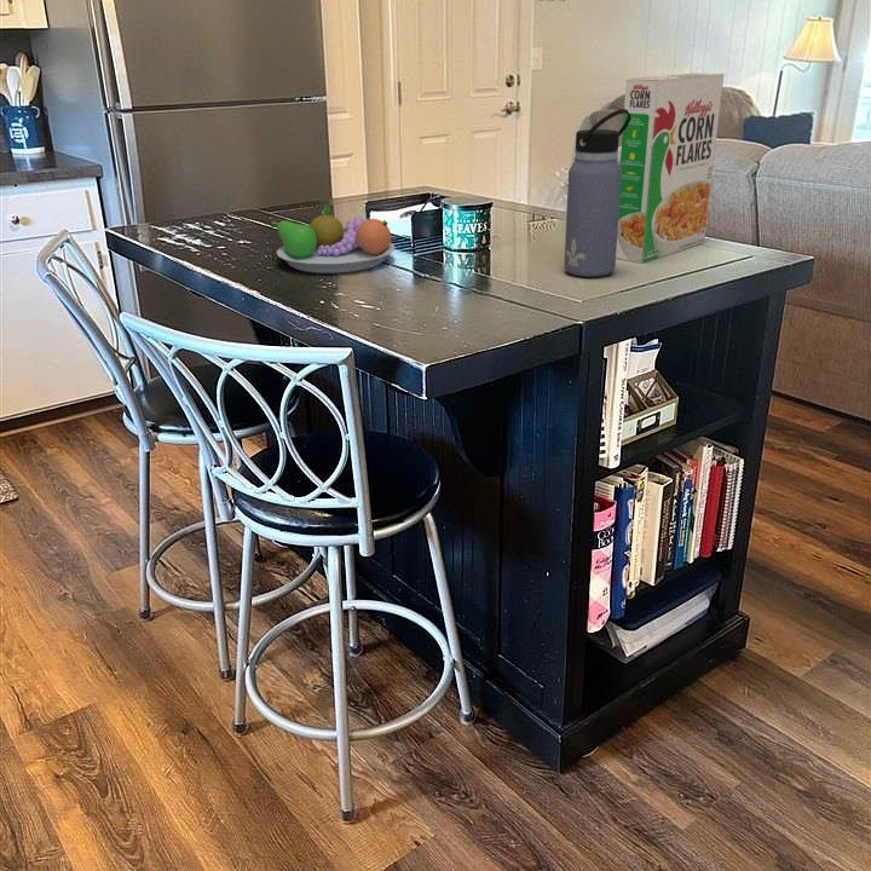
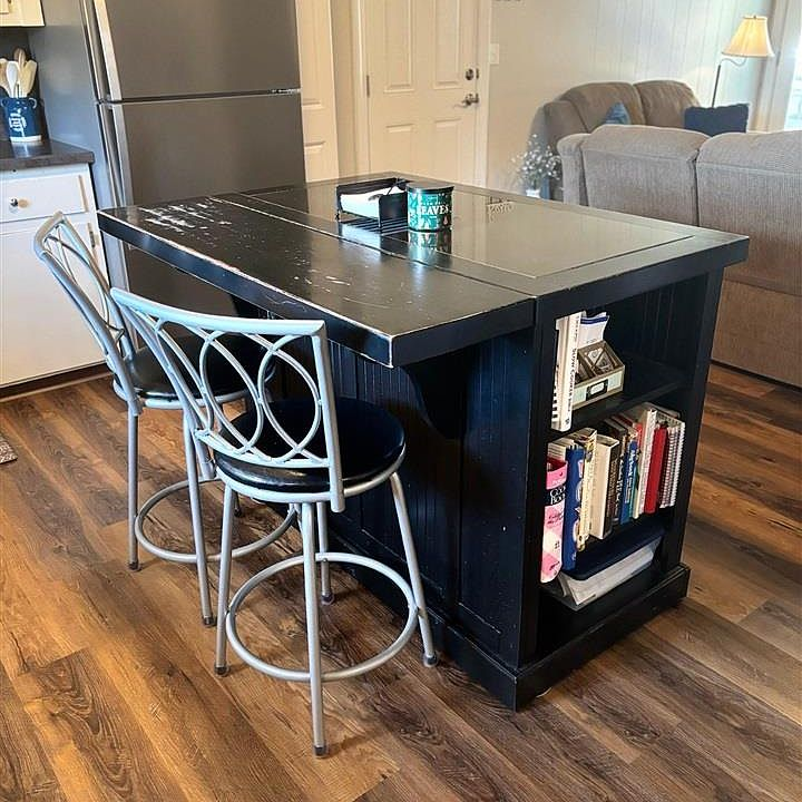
- fruit bowl [270,206,396,275]
- water bottle [563,108,630,278]
- cereal box [616,73,726,265]
